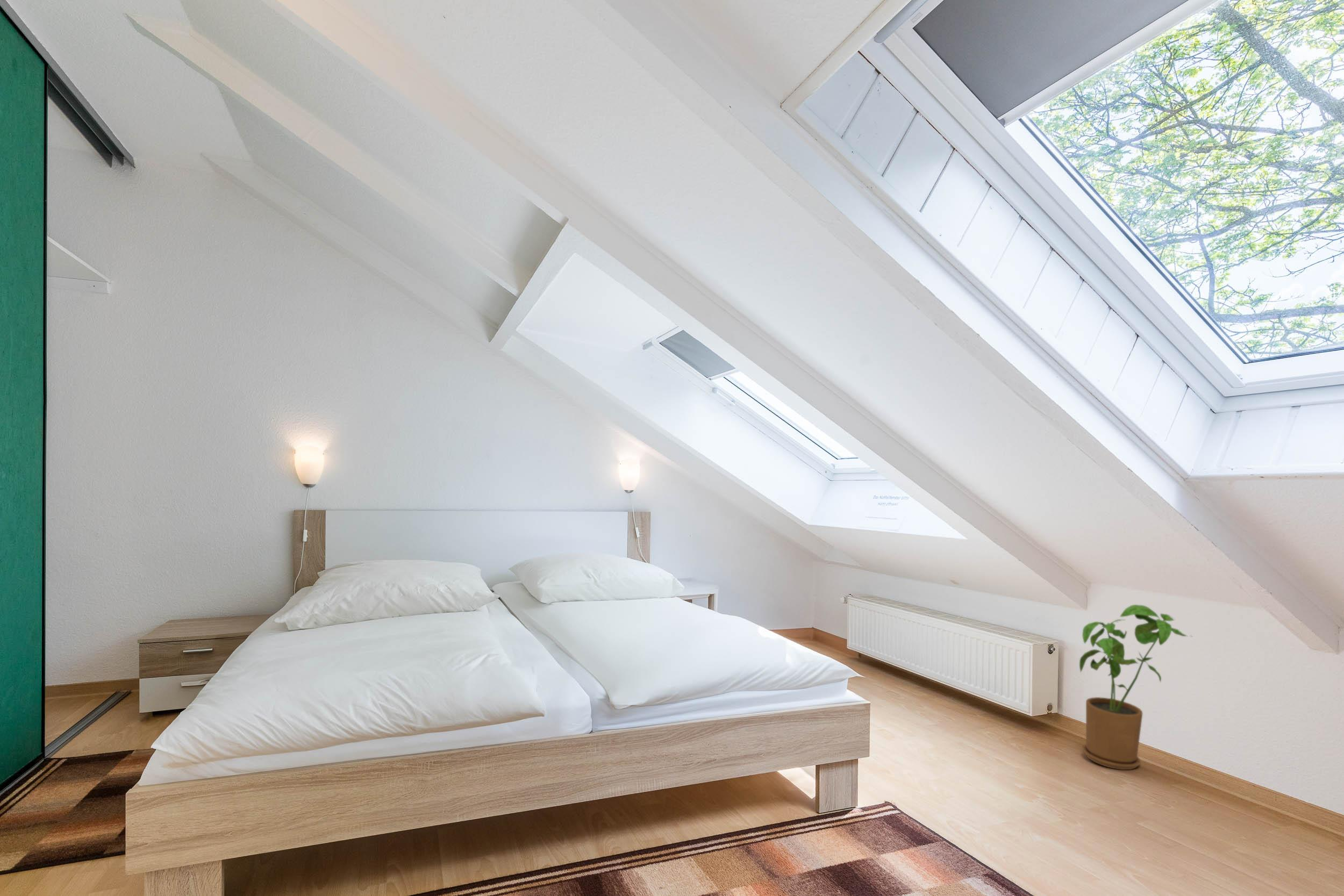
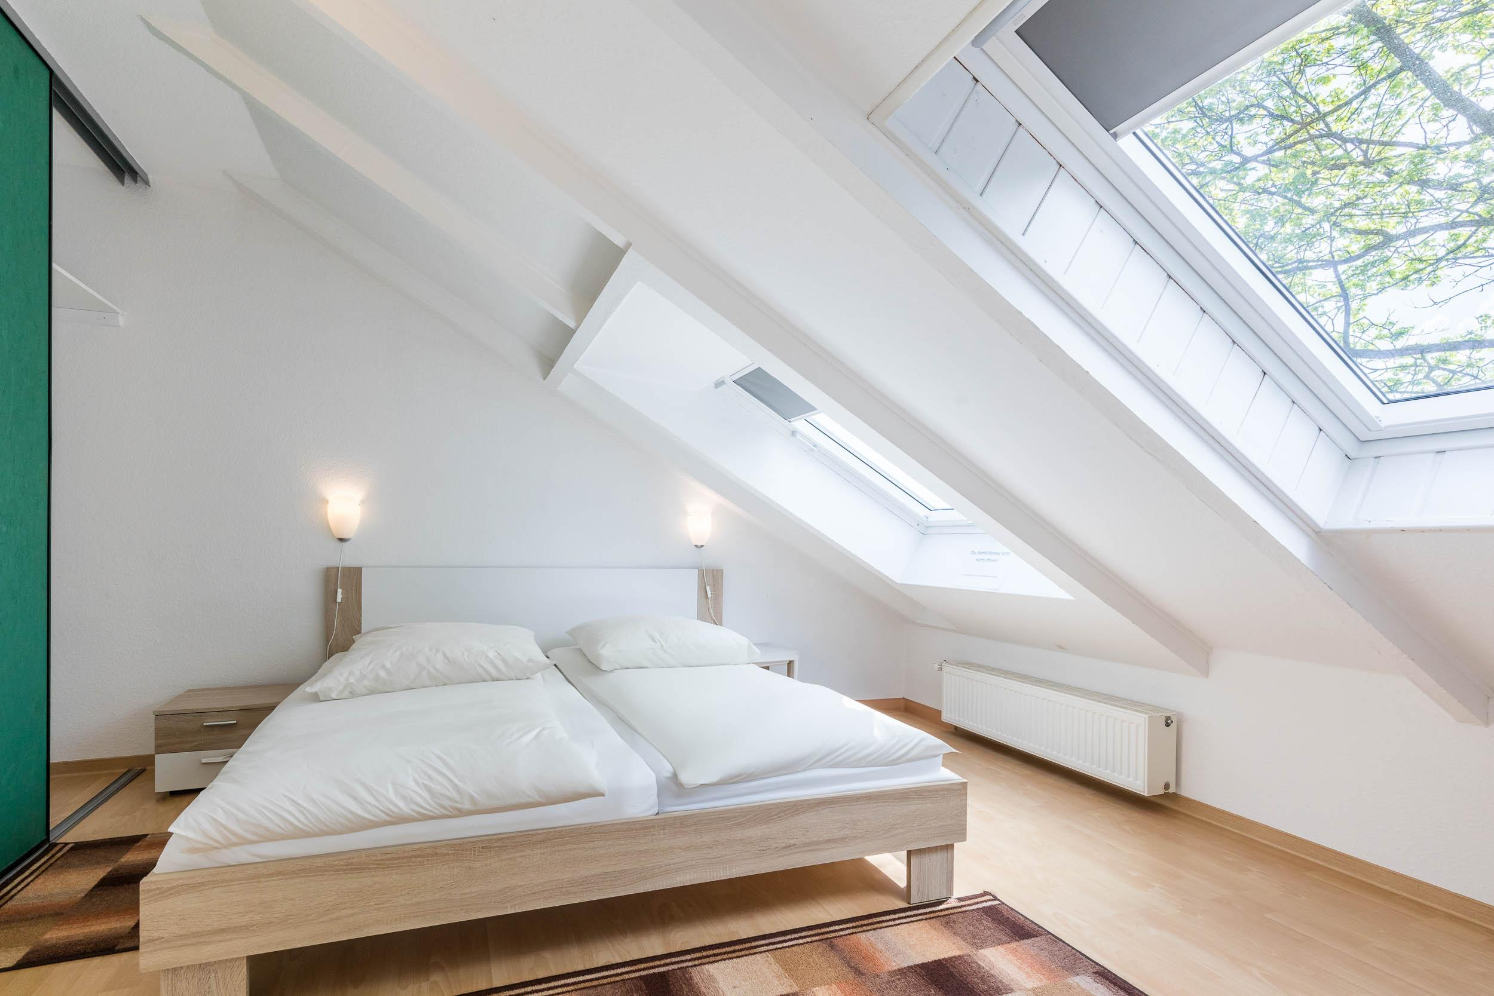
- house plant [1079,604,1192,770]
